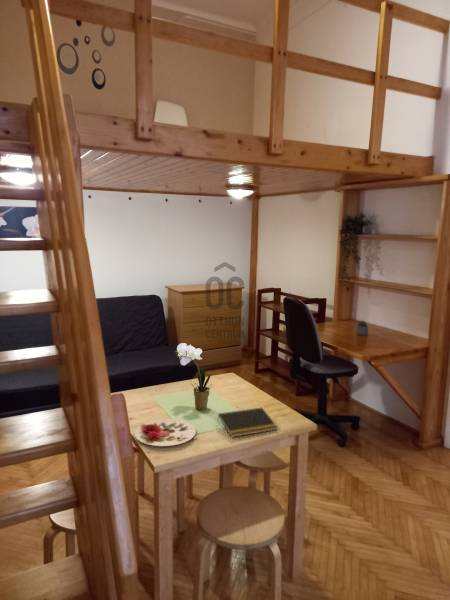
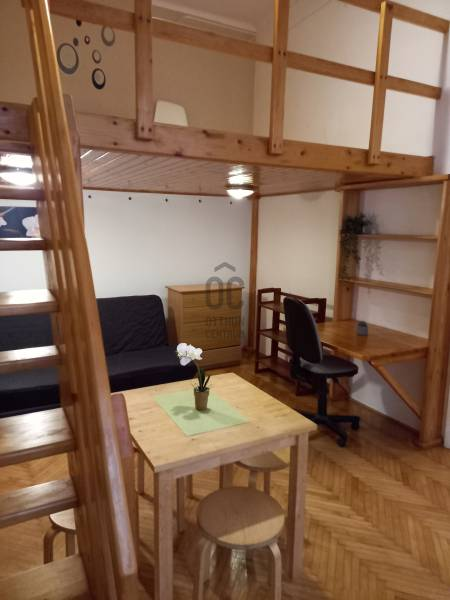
- plate [134,418,197,447]
- notepad [216,407,279,438]
